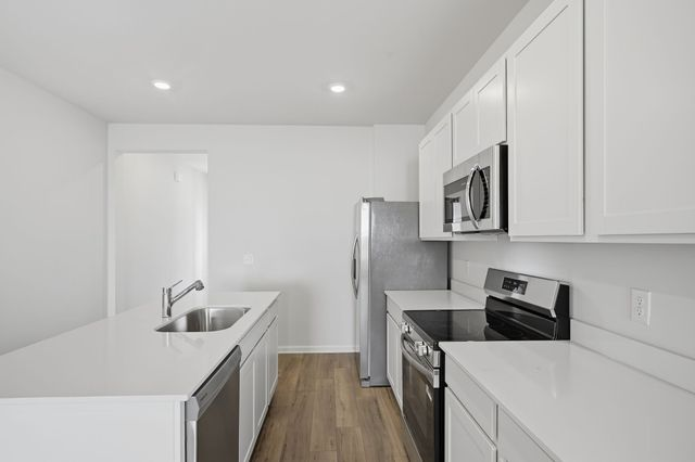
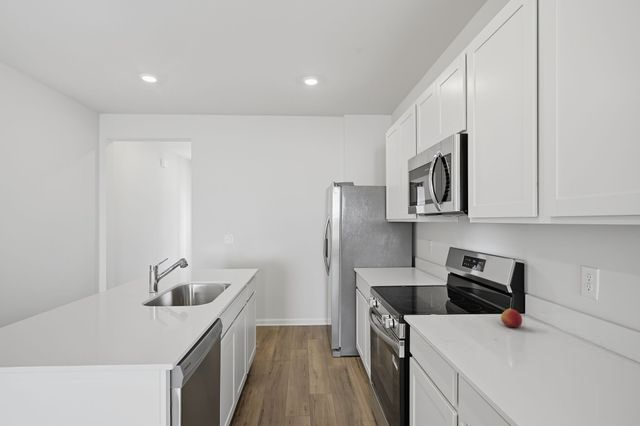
+ apple [500,308,523,328]
